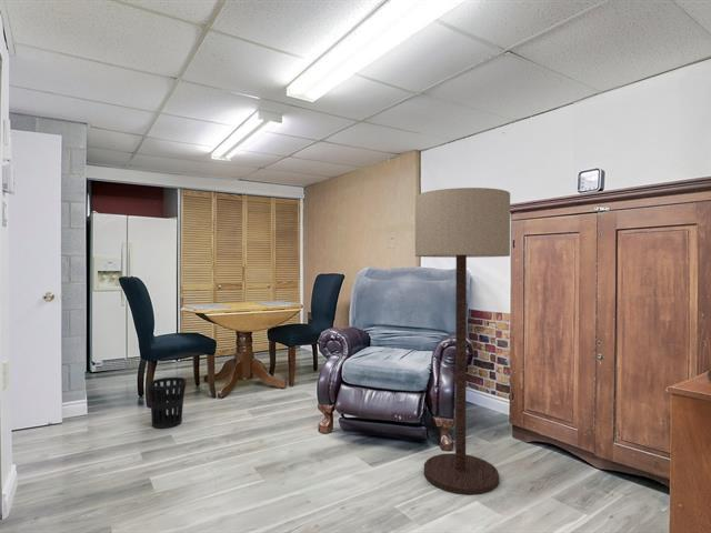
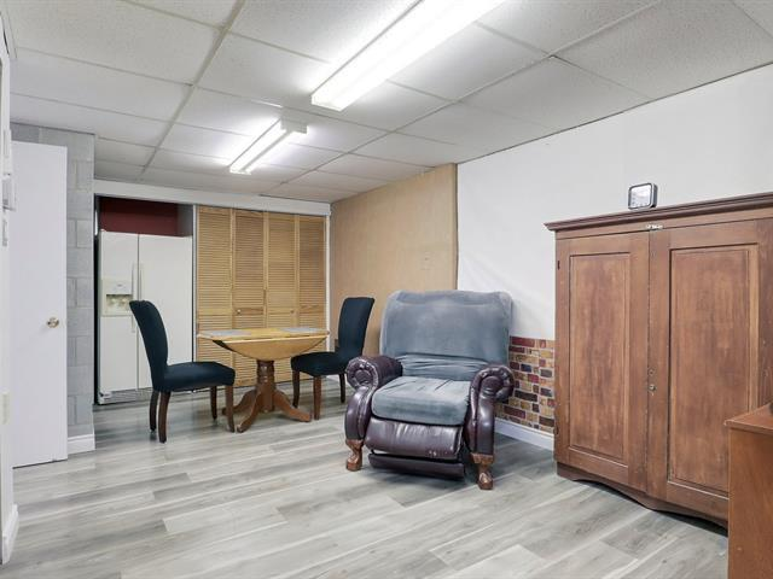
- floor lamp [414,187,511,496]
- wastebasket [147,376,188,430]
